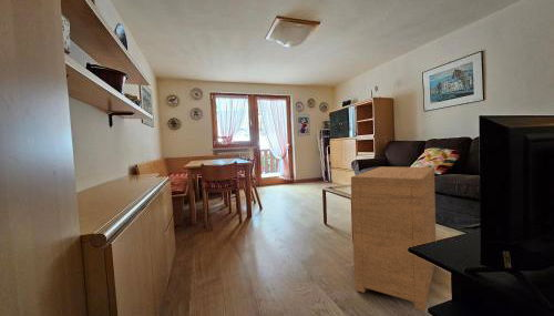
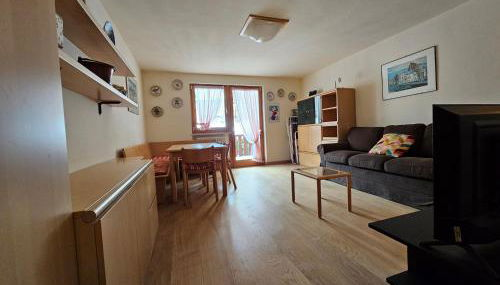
- nightstand [350,166,437,313]
